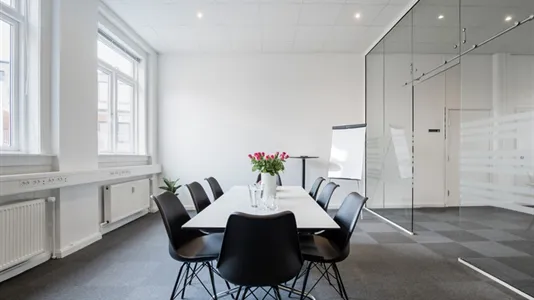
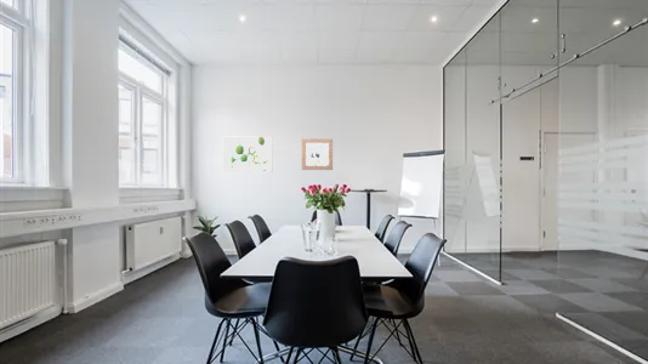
+ wall art [222,136,273,174]
+ wall art [301,138,334,171]
